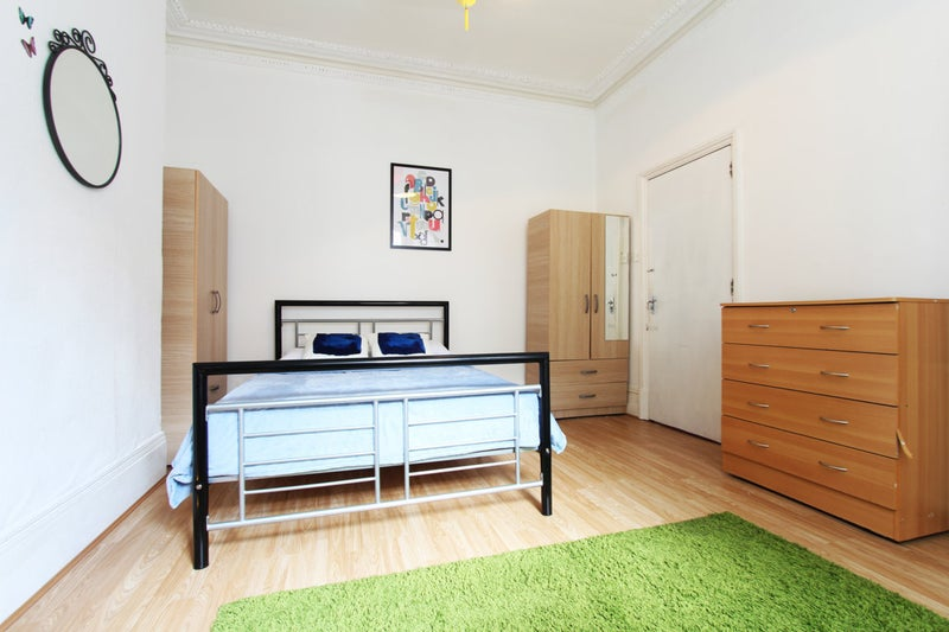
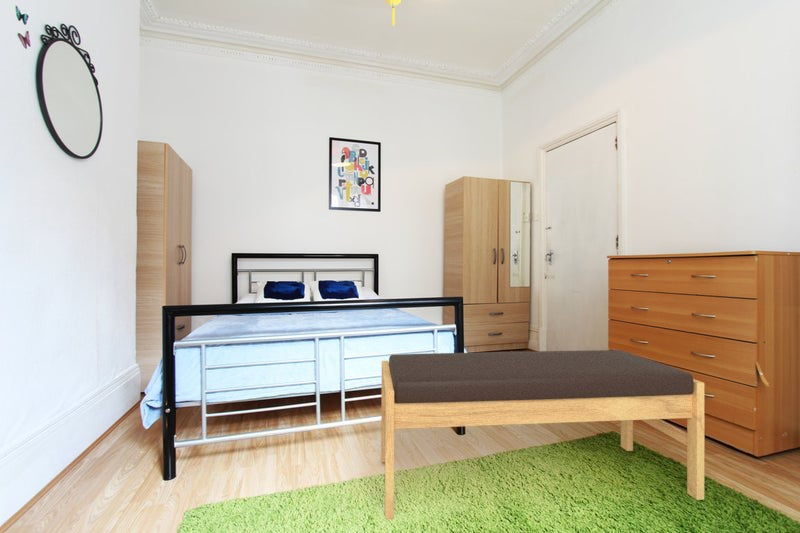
+ bench [380,349,705,521]
